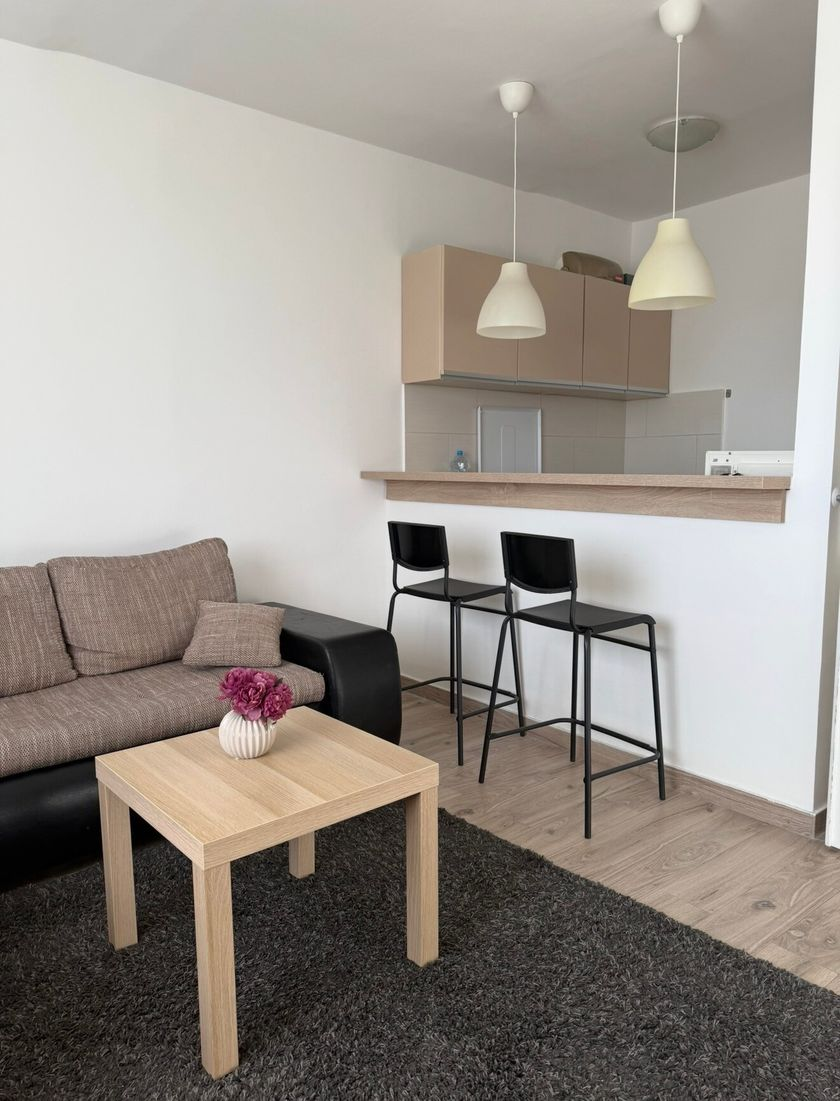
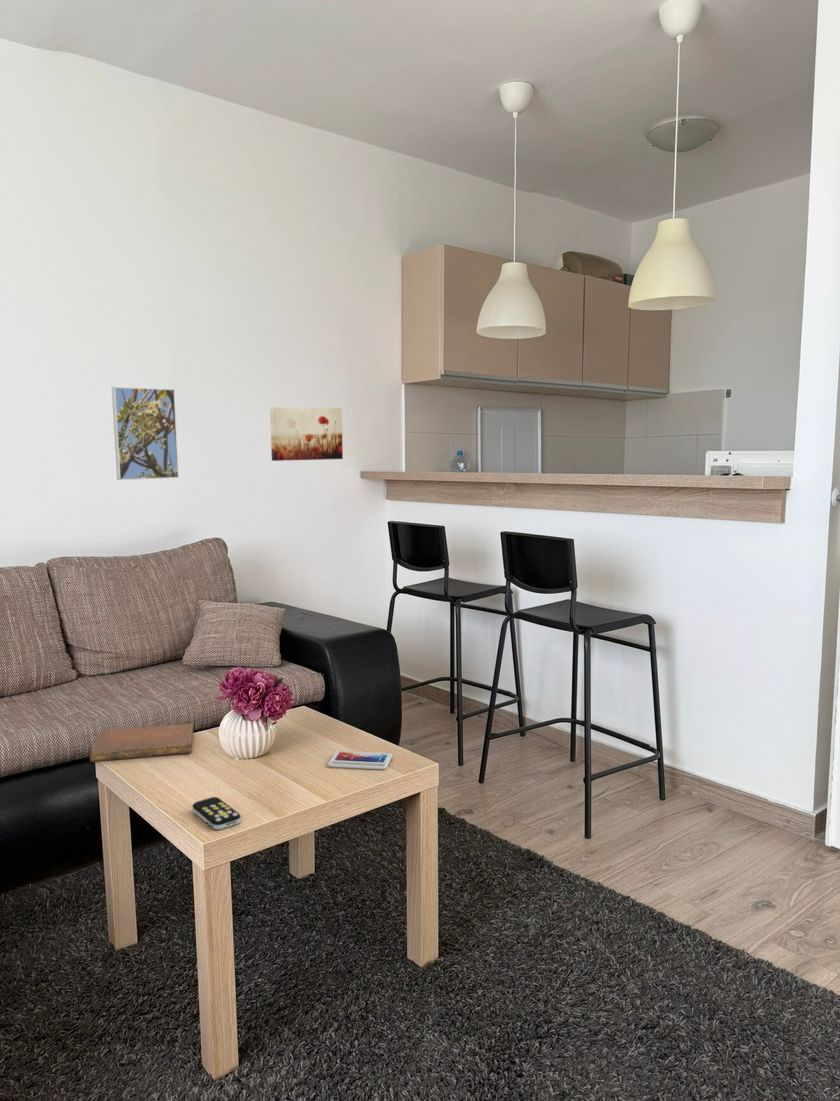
+ smartphone [327,750,393,771]
+ wall art [269,406,344,462]
+ remote control [192,796,242,831]
+ notebook [89,723,194,763]
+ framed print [111,386,180,481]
